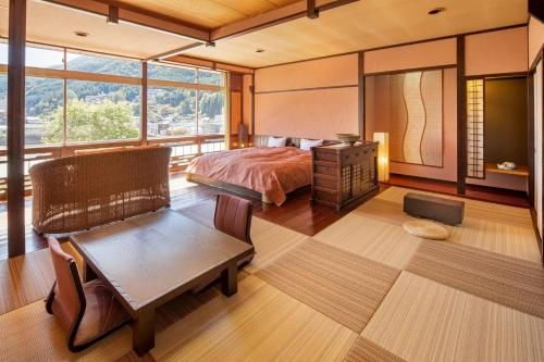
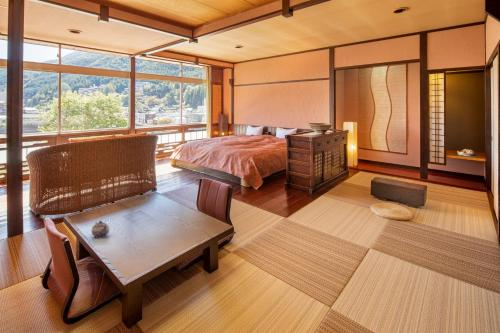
+ teapot [91,220,110,238]
